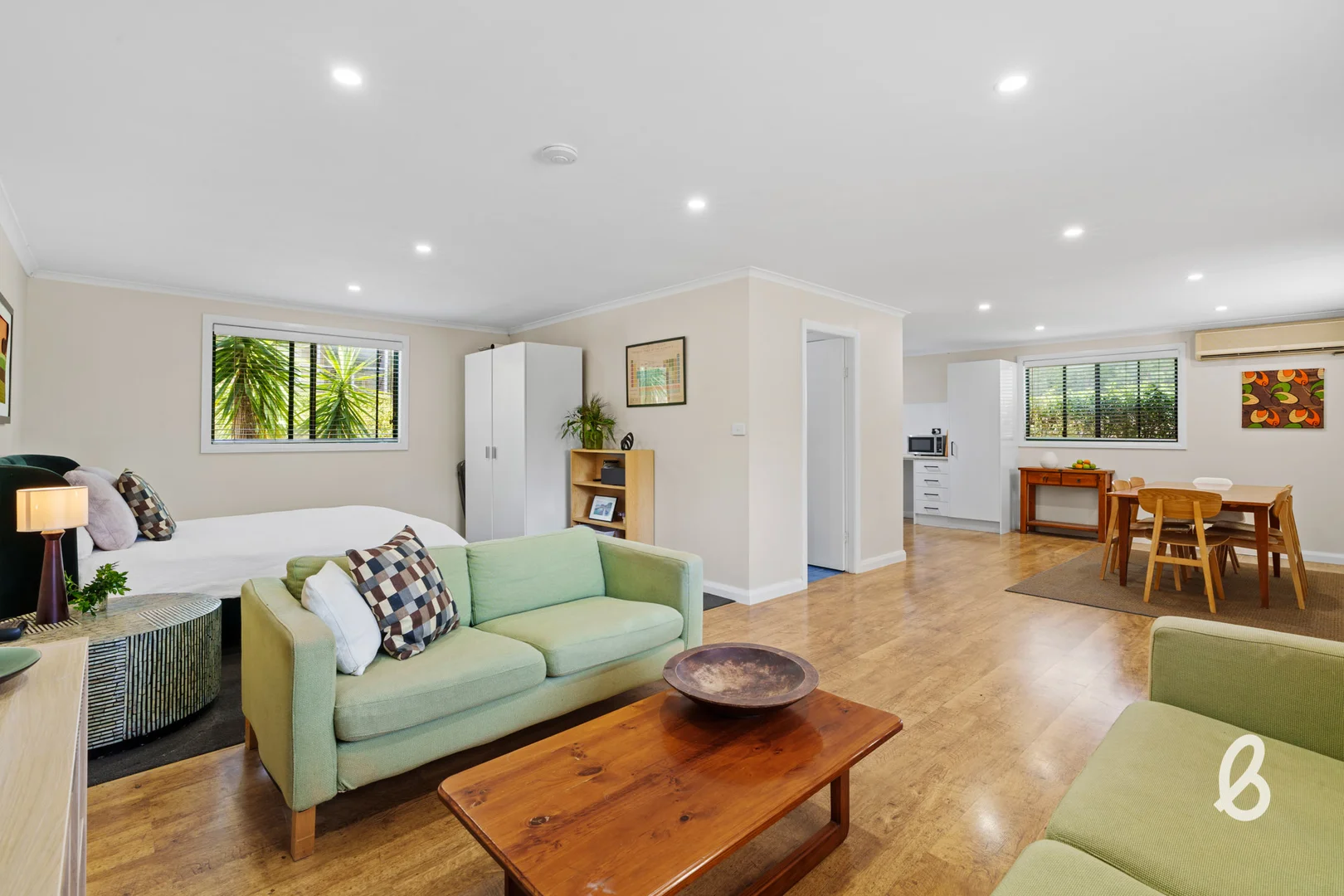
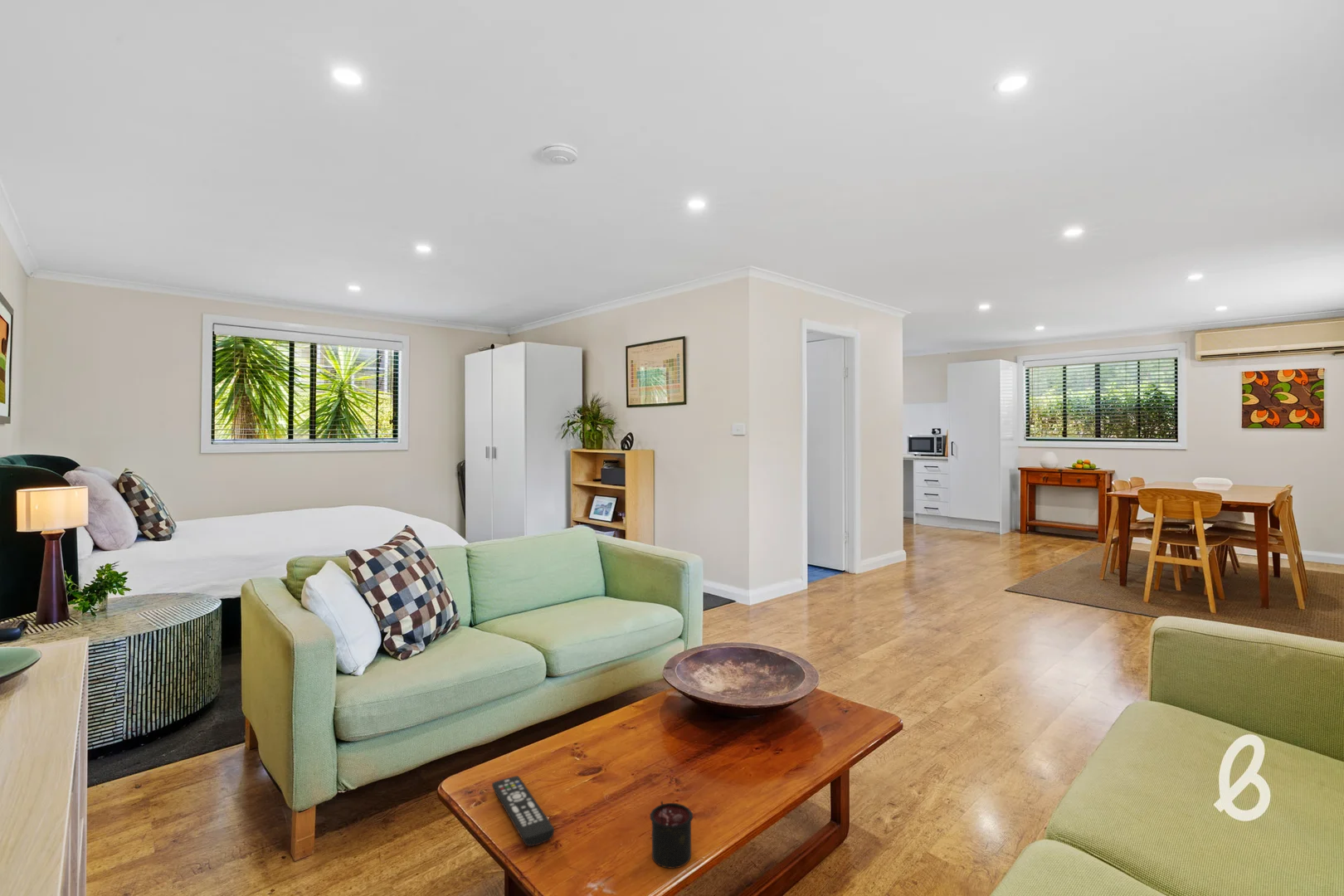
+ remote control [491,775,555,847]
+ candle [649,801,694,869]
